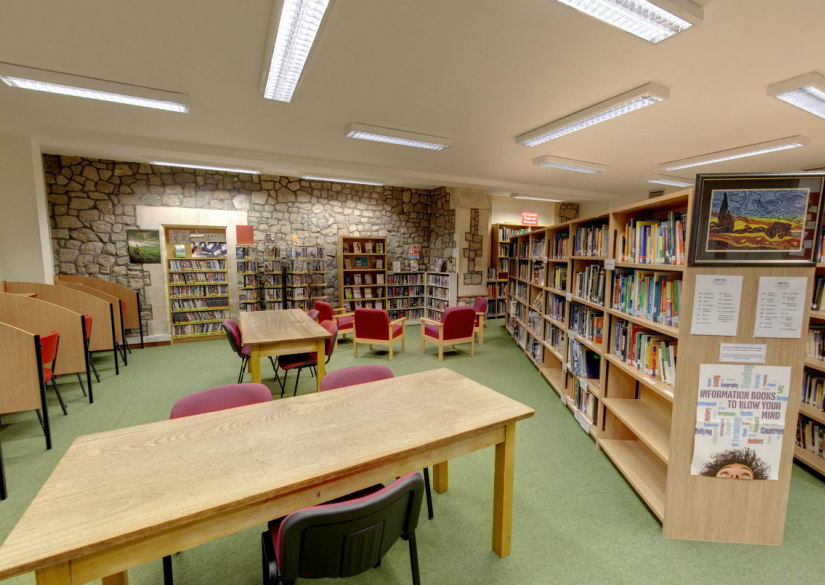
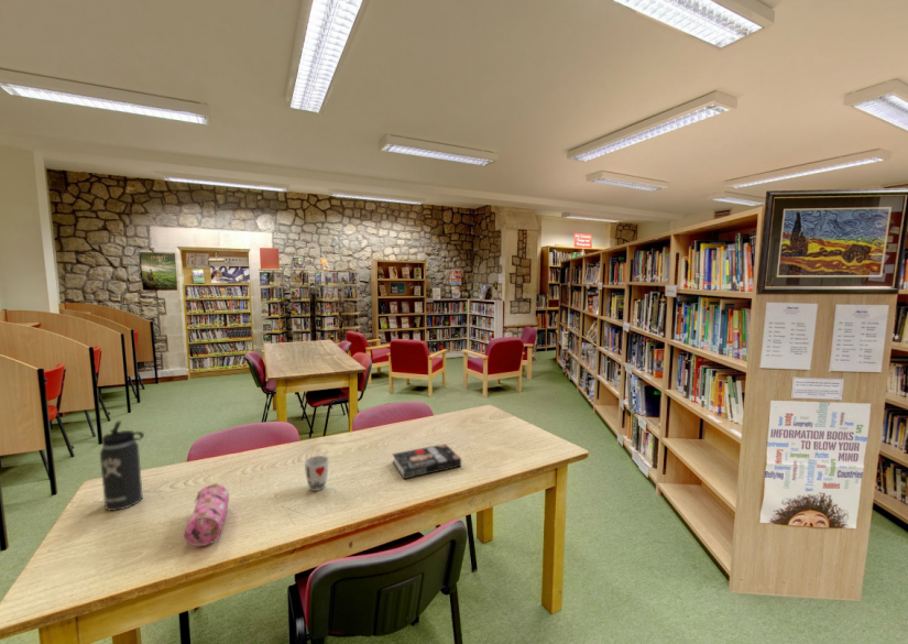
+ thermos bottle [99,419,145,512]
+ book [392,443,462,480]
+ pencil case [184,483,230,547]
+ cup [304,455,329,492]
